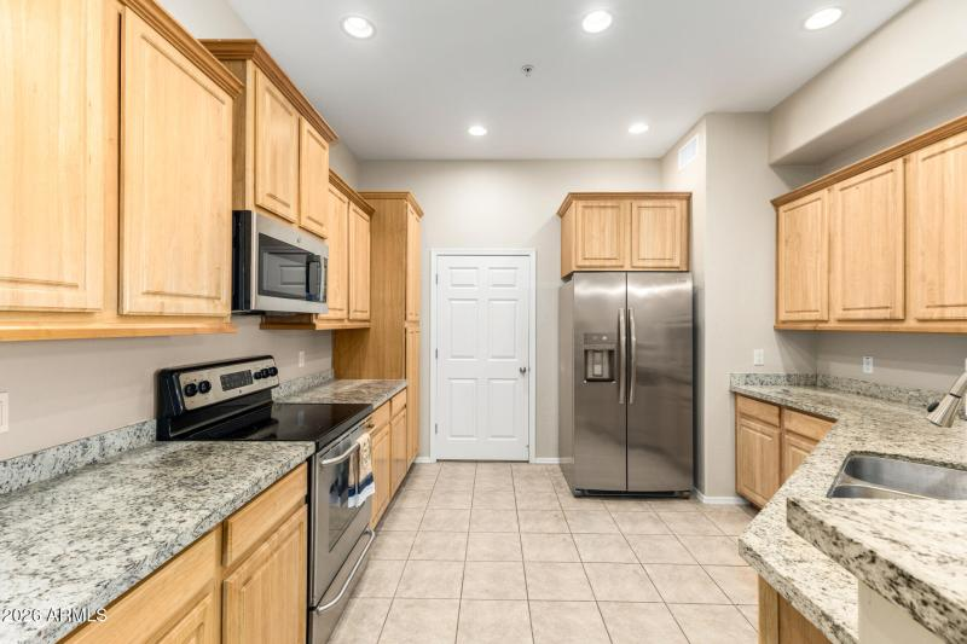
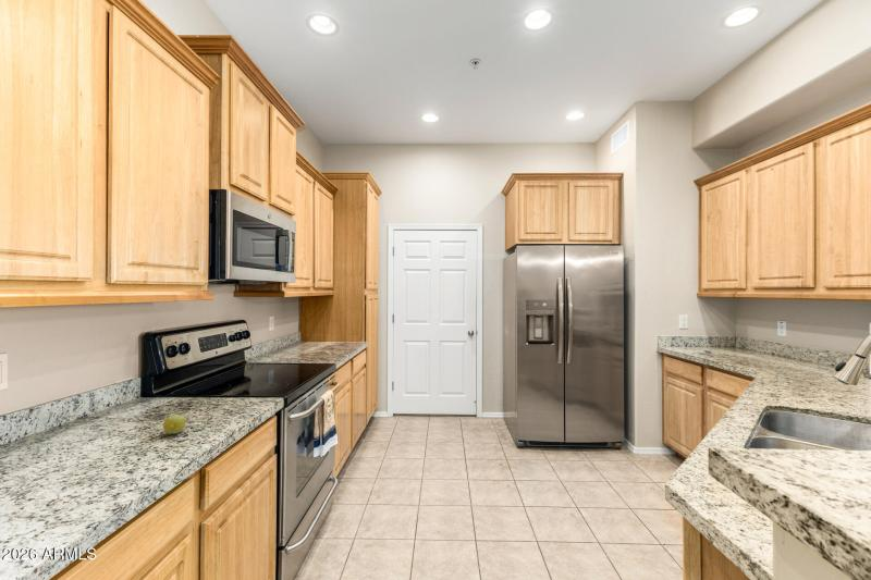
+ fruit [162,414,186,435]
